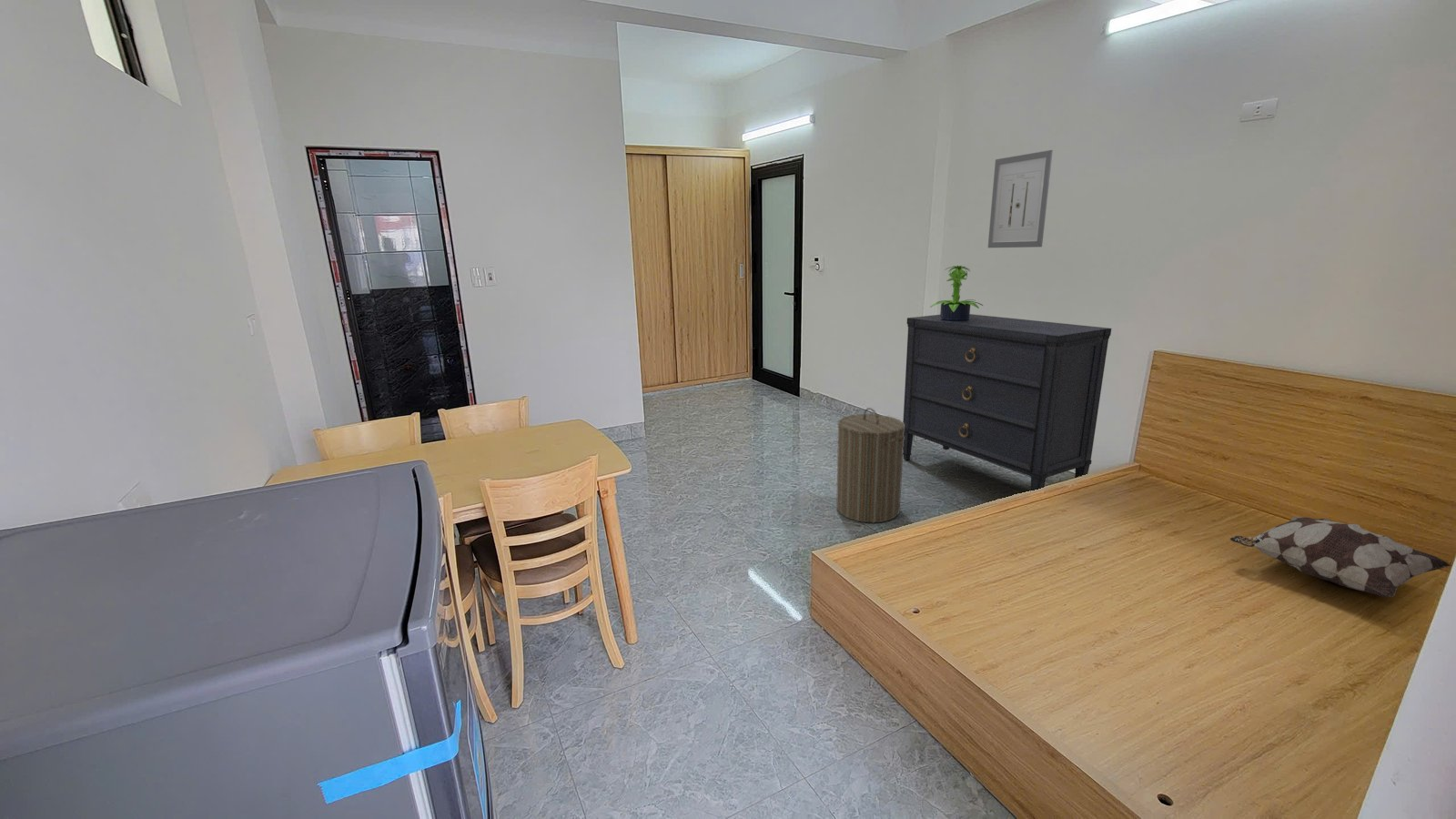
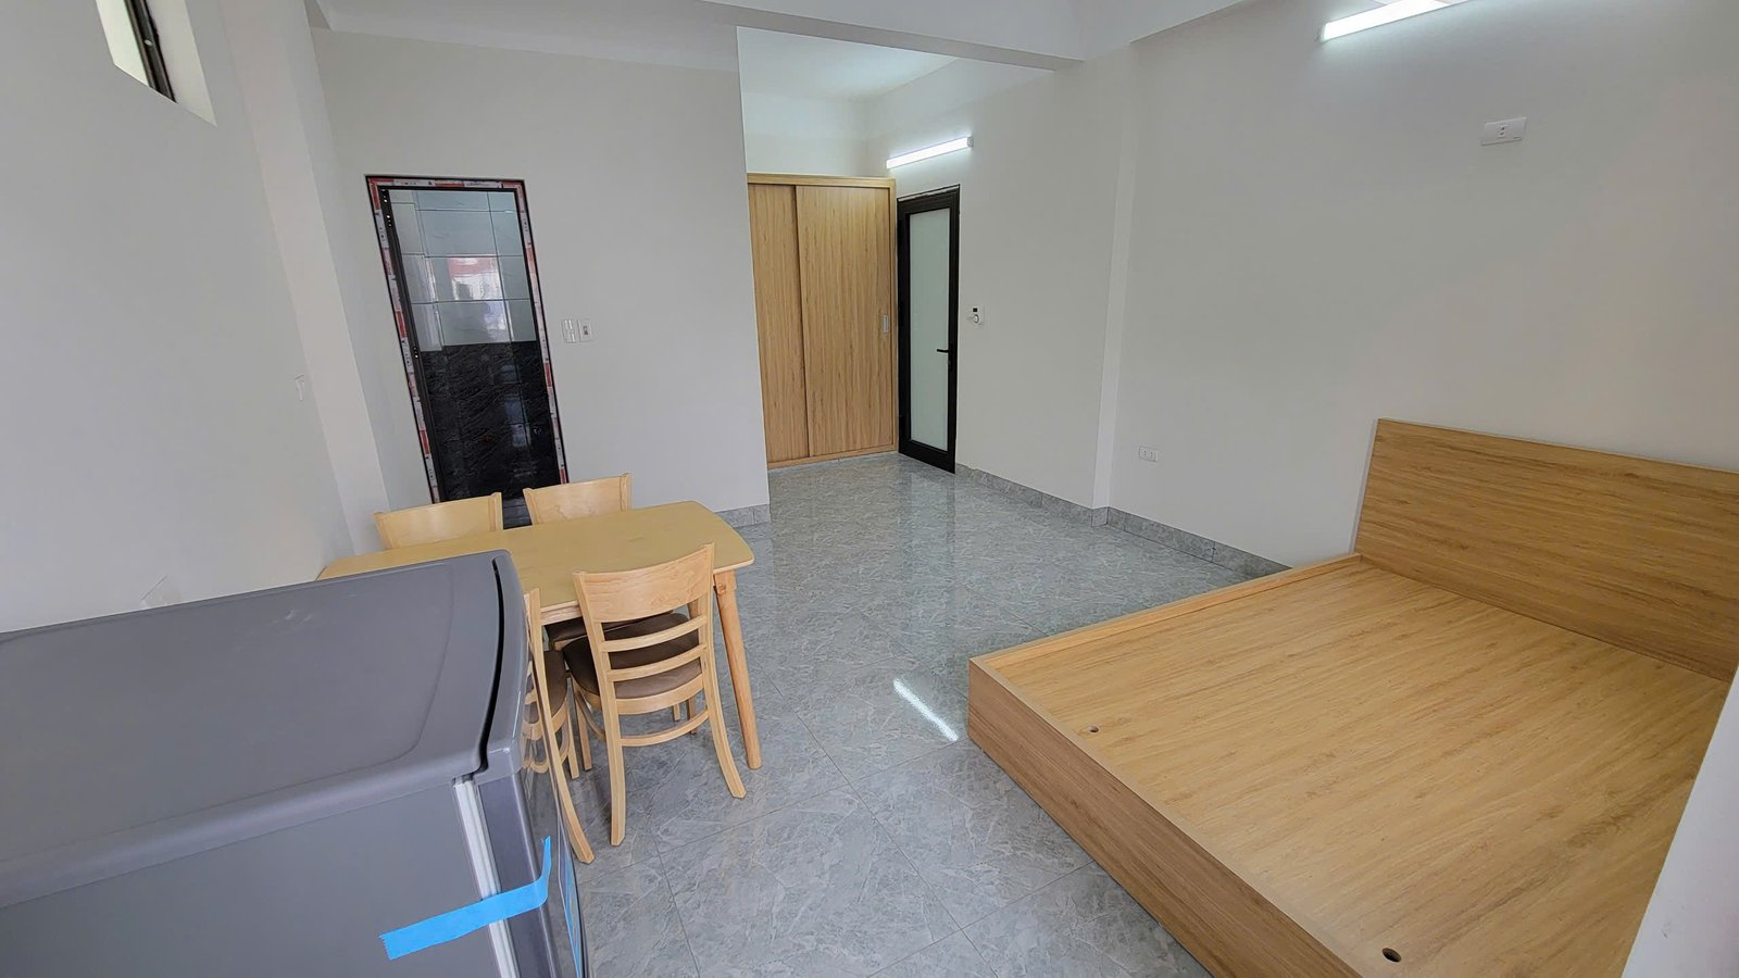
- wall art [987,149,1054,248]
- laundry hamper [835,407,905,524]
- decorative pillow [1229,516,1451,599]
- dresser [902,313,1112,491]
- potted plant [929,265,984,321]
